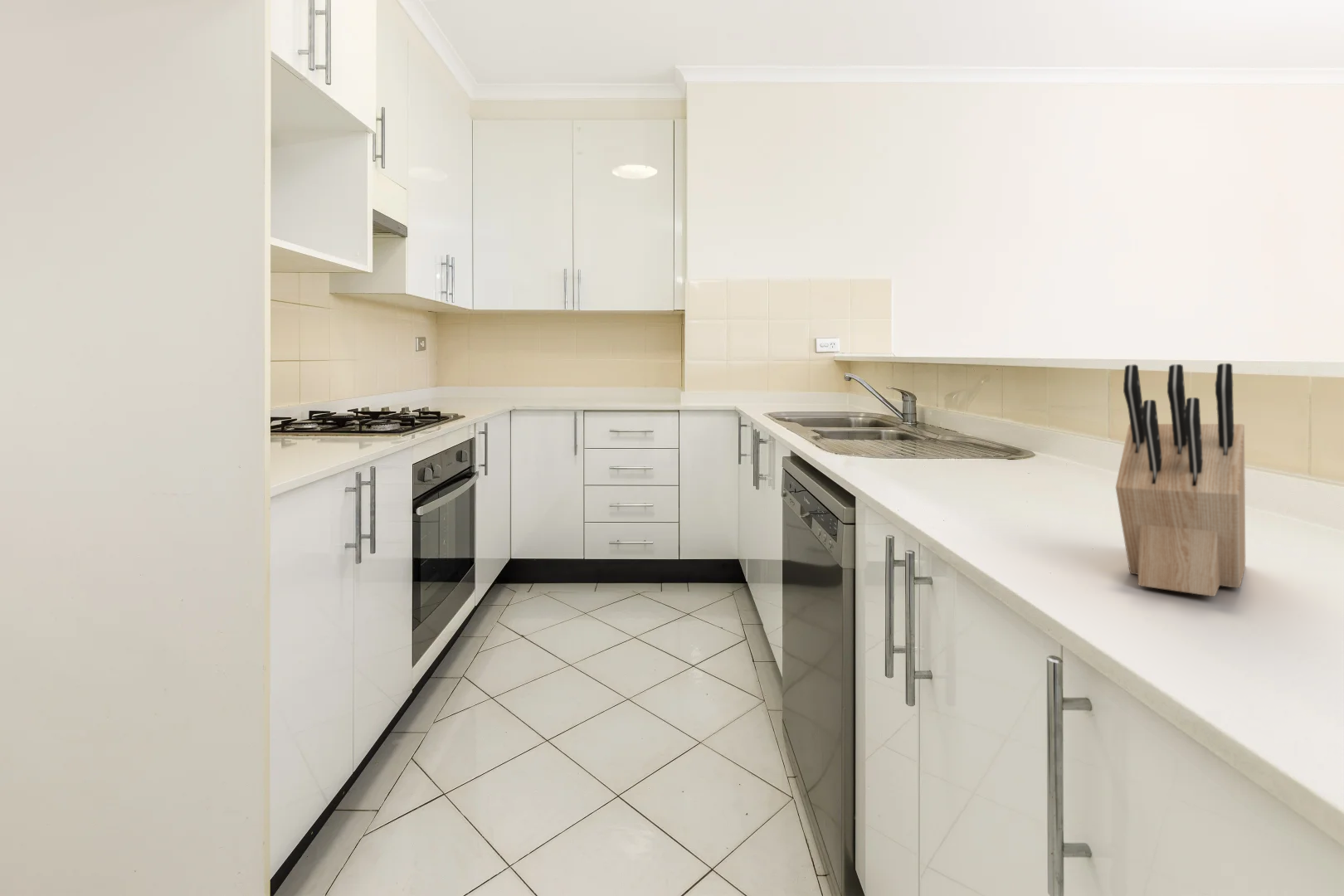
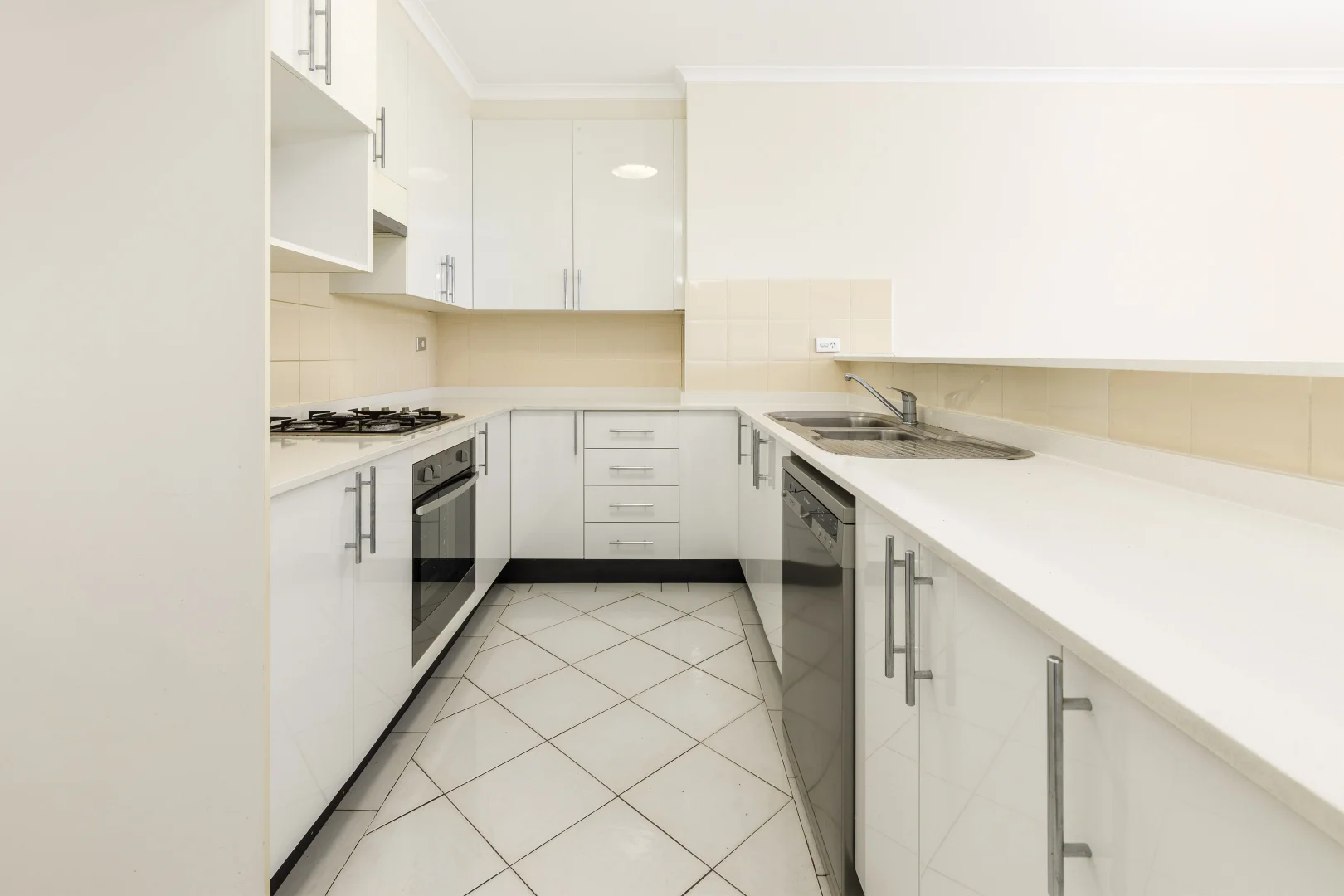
- knife block [1115,363,1246,597]
